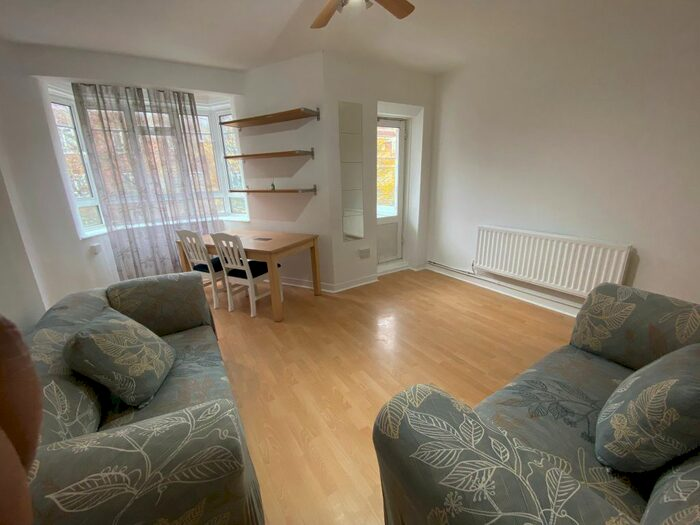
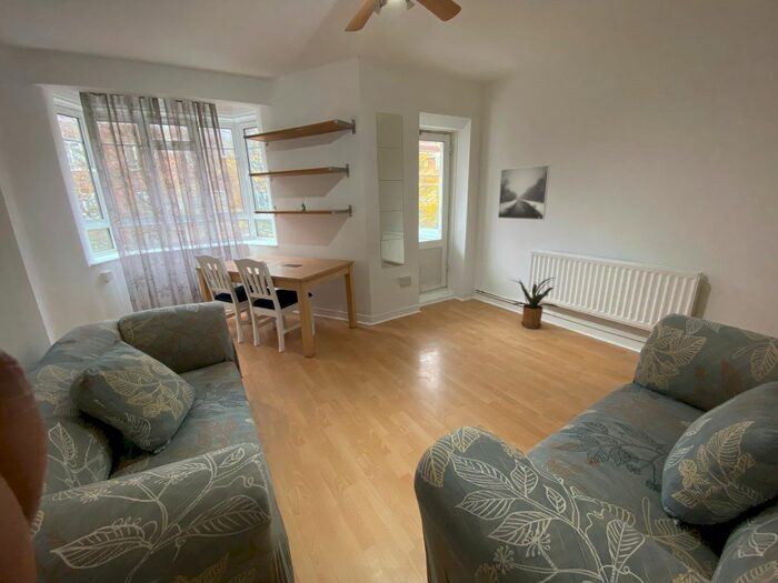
+ house plant [511,277,559,330]
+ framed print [497,164,551,221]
